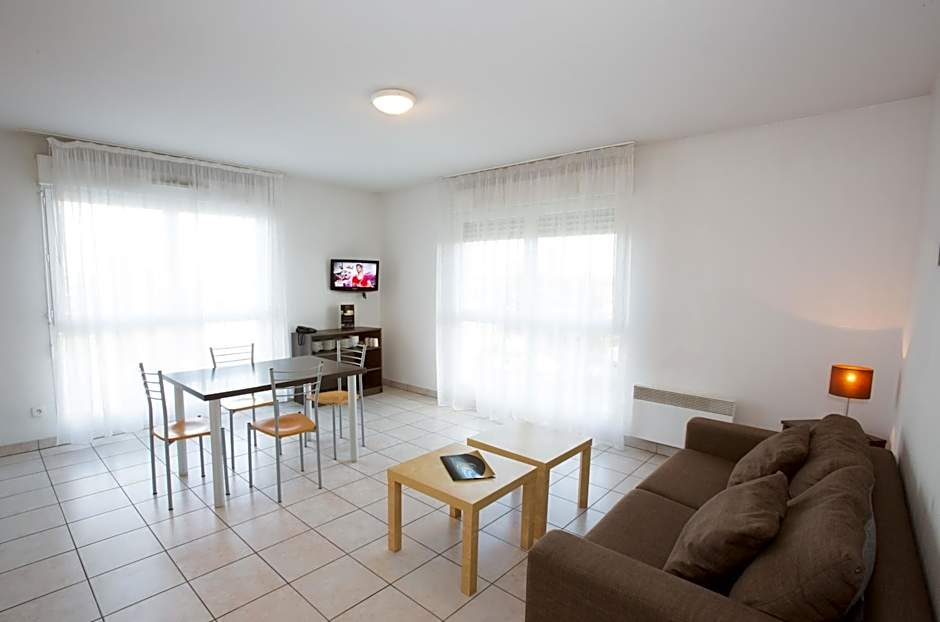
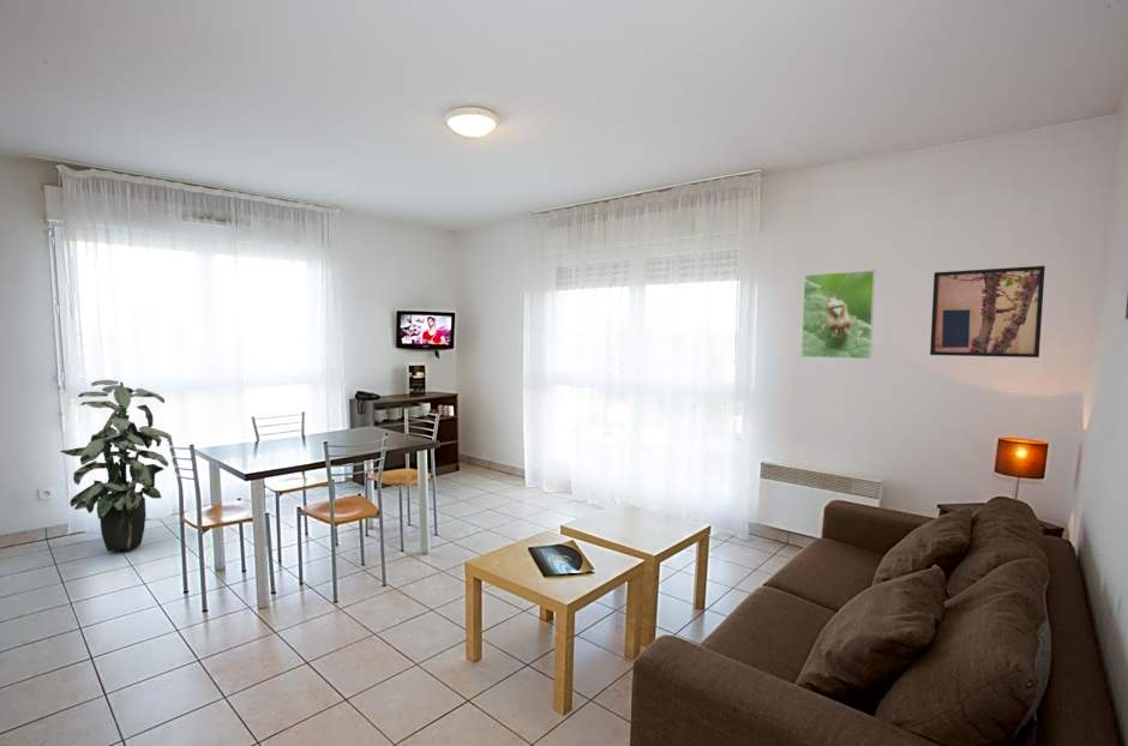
+ indoor plant [59,379,170,553]
+ wall art [929,265,1046,359]
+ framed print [800,269,876,360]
